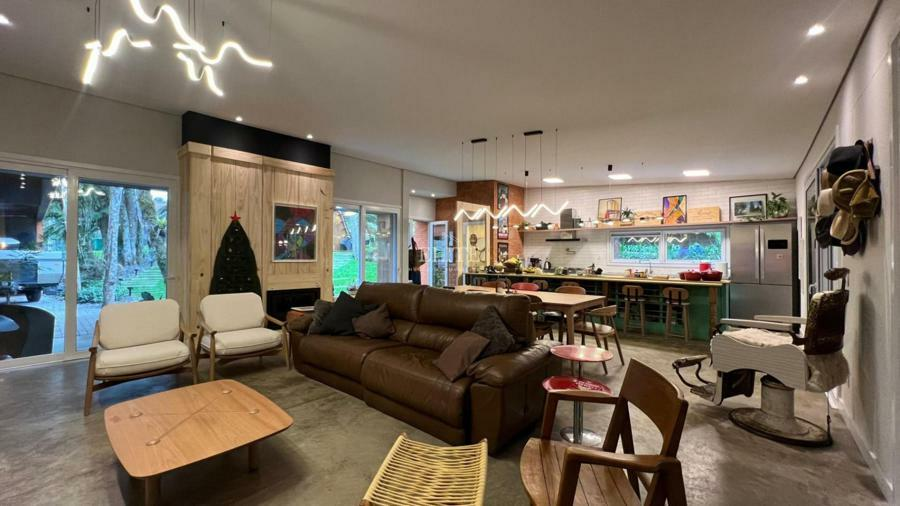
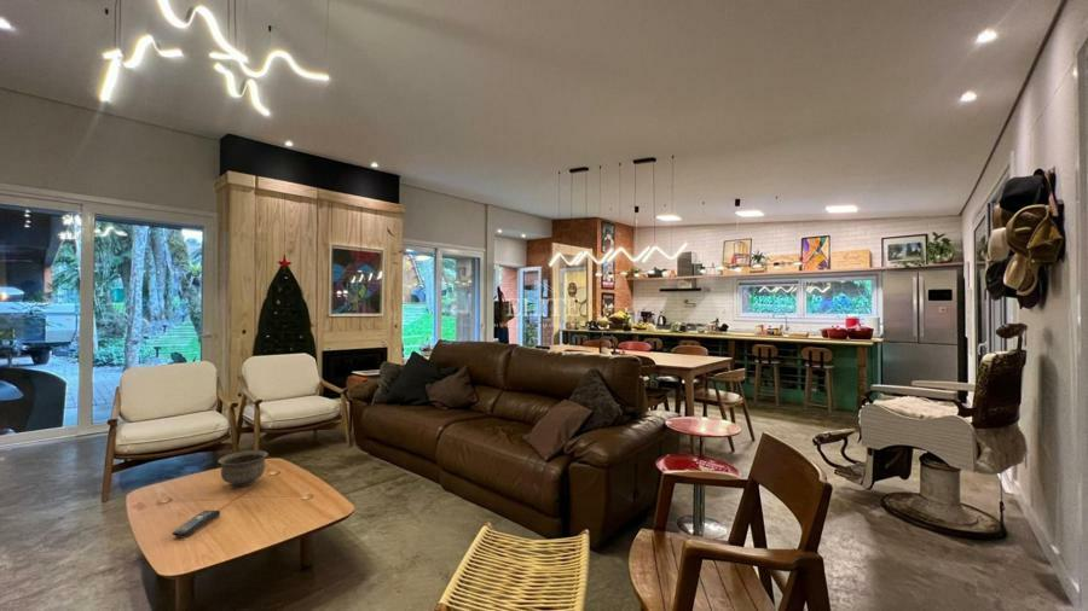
+ remote control [172,510,221,537]
+ bowl [216,449,270,488]
